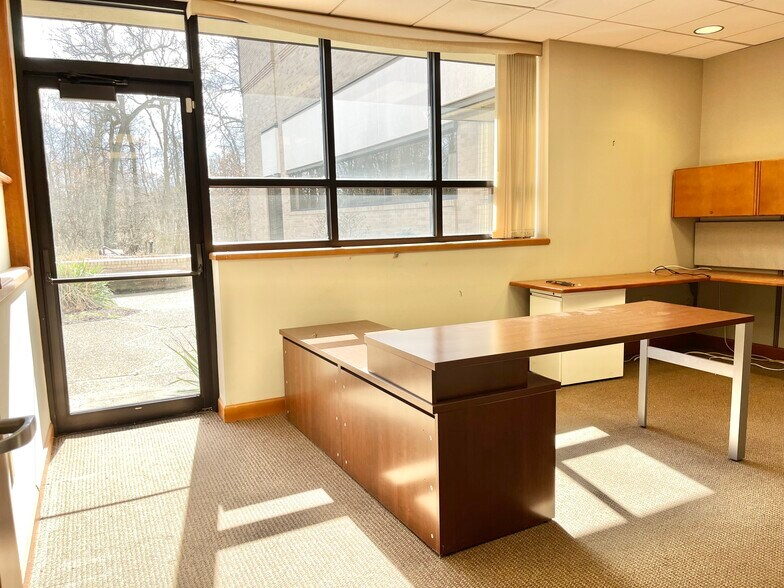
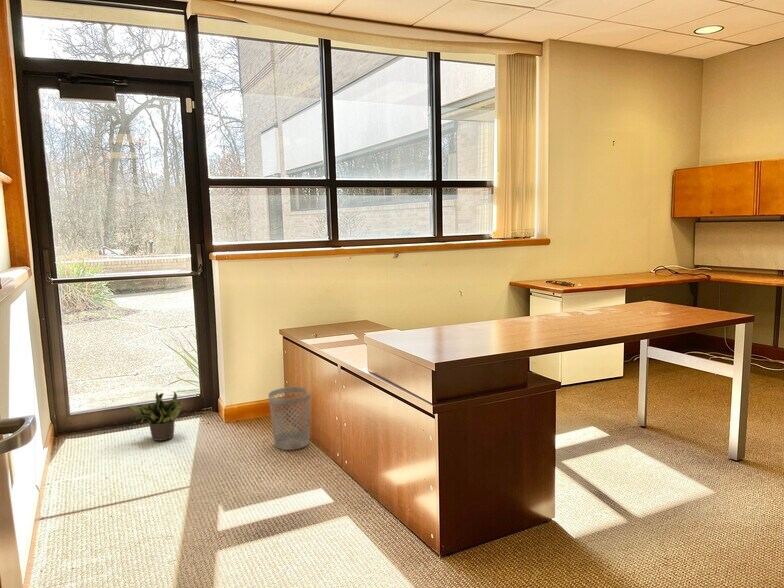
+ potted plant [126,391,182,442]
+ wastebasket [267,386,312,451]
